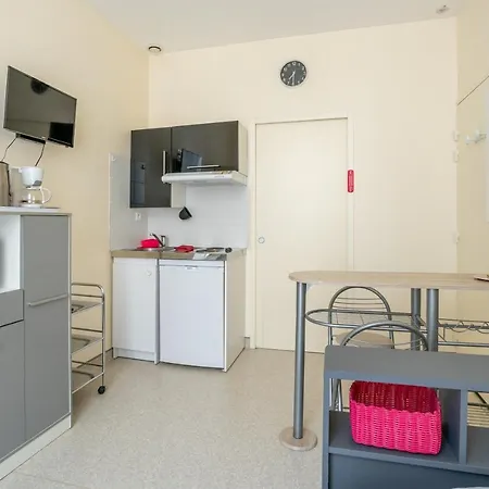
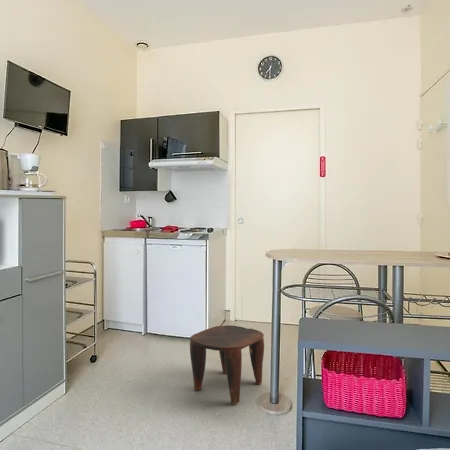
+ stool [189,324,265,405]
